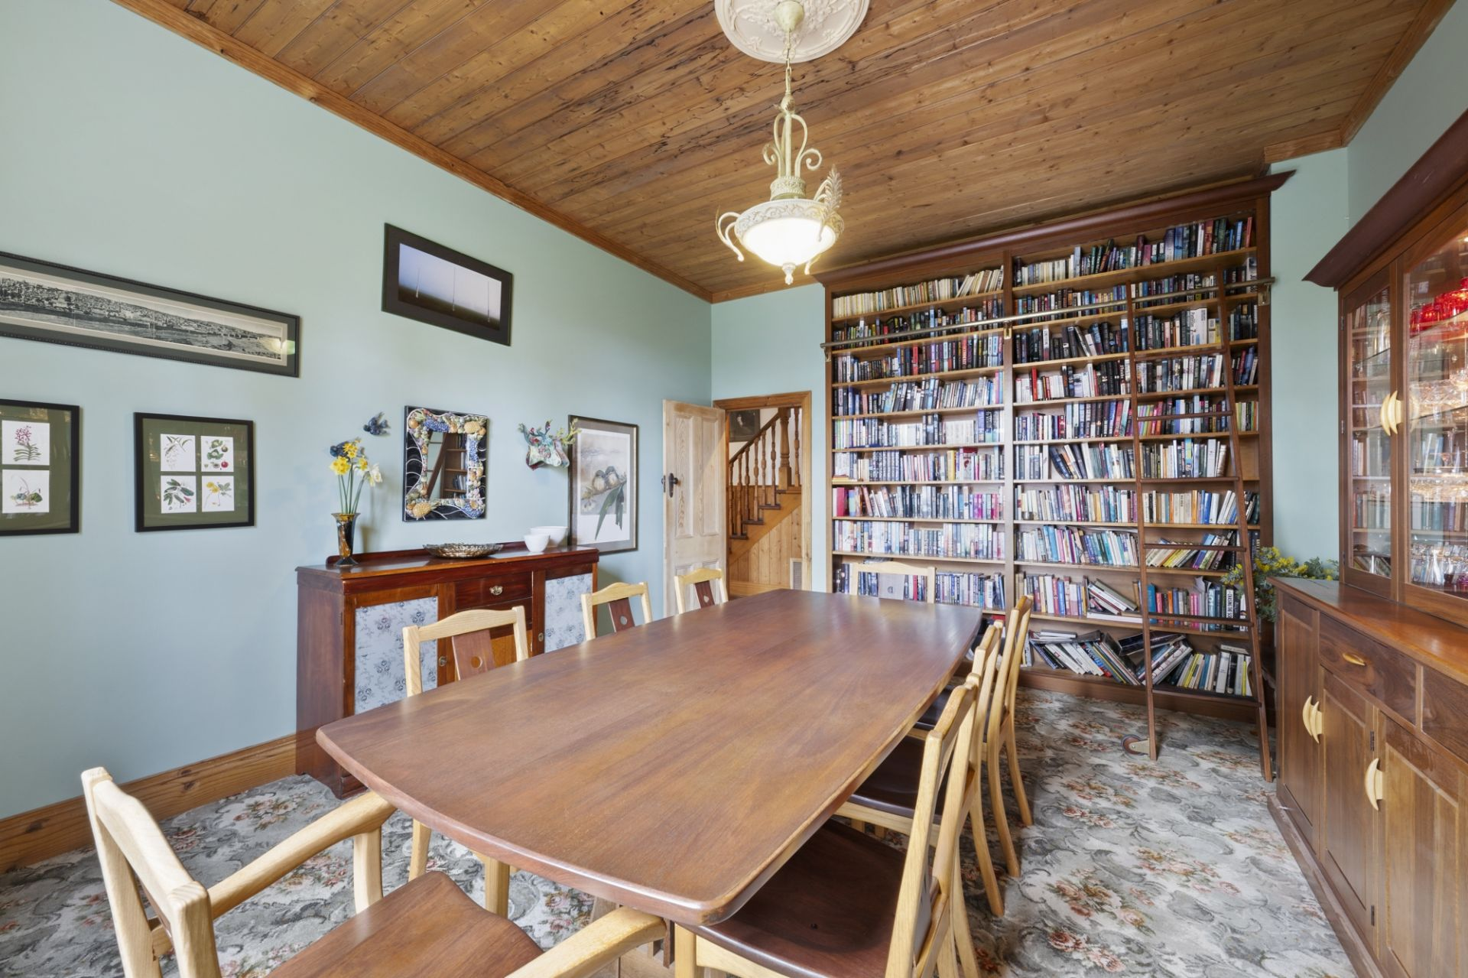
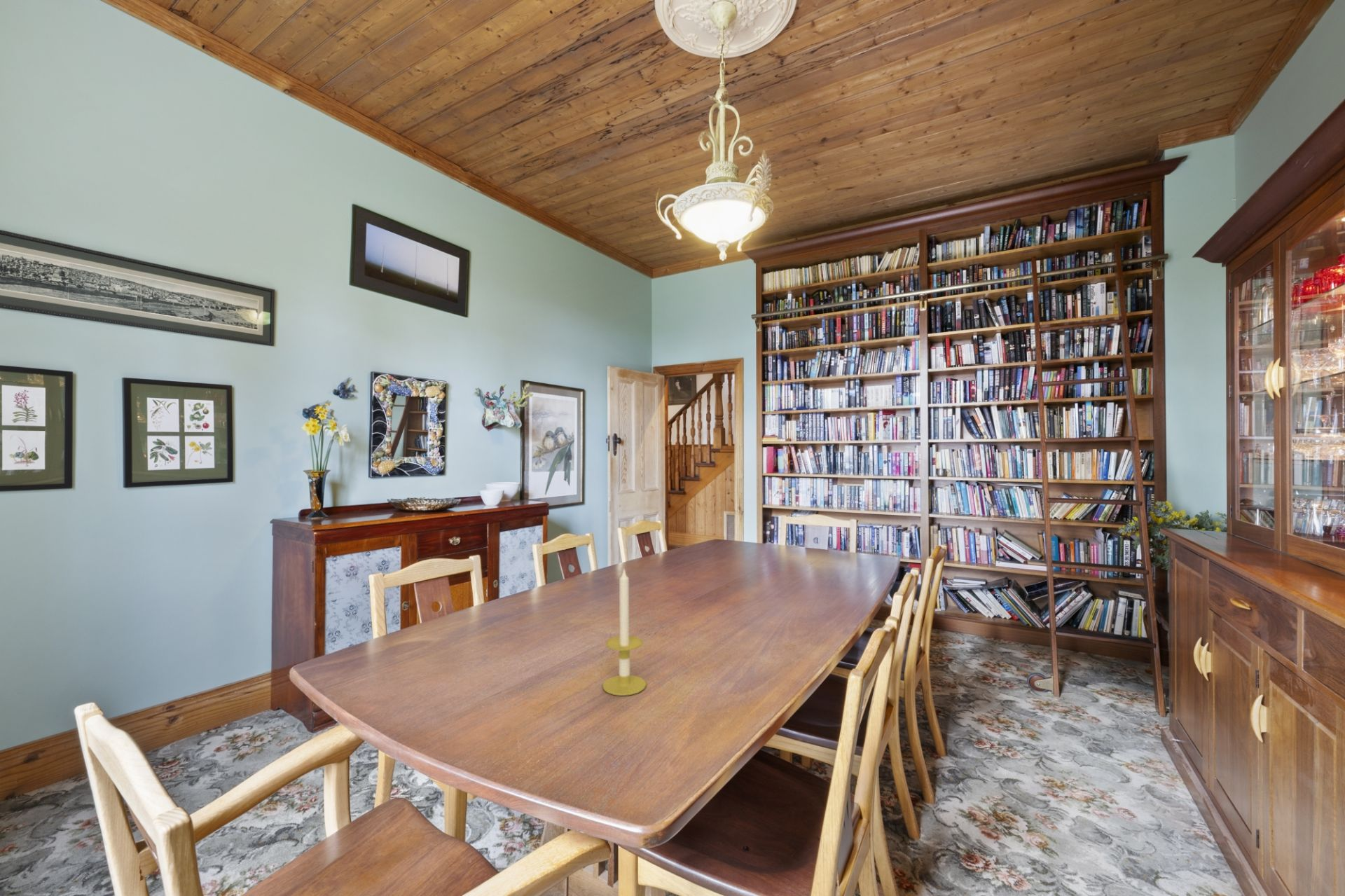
+ candle [602,569,647,696]
